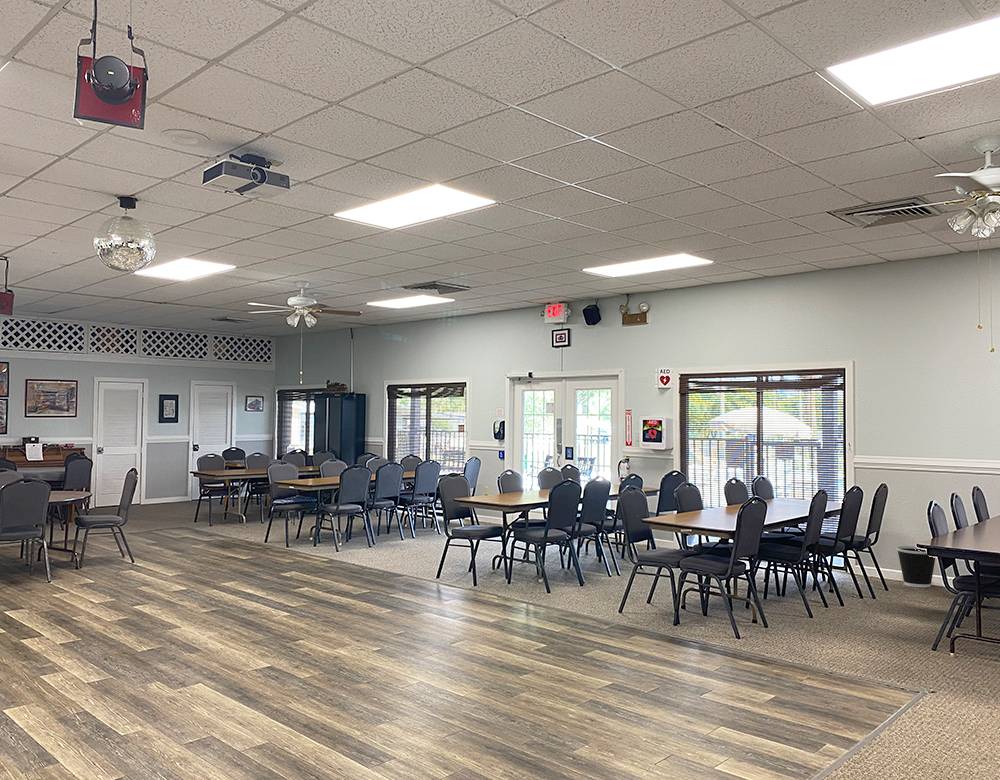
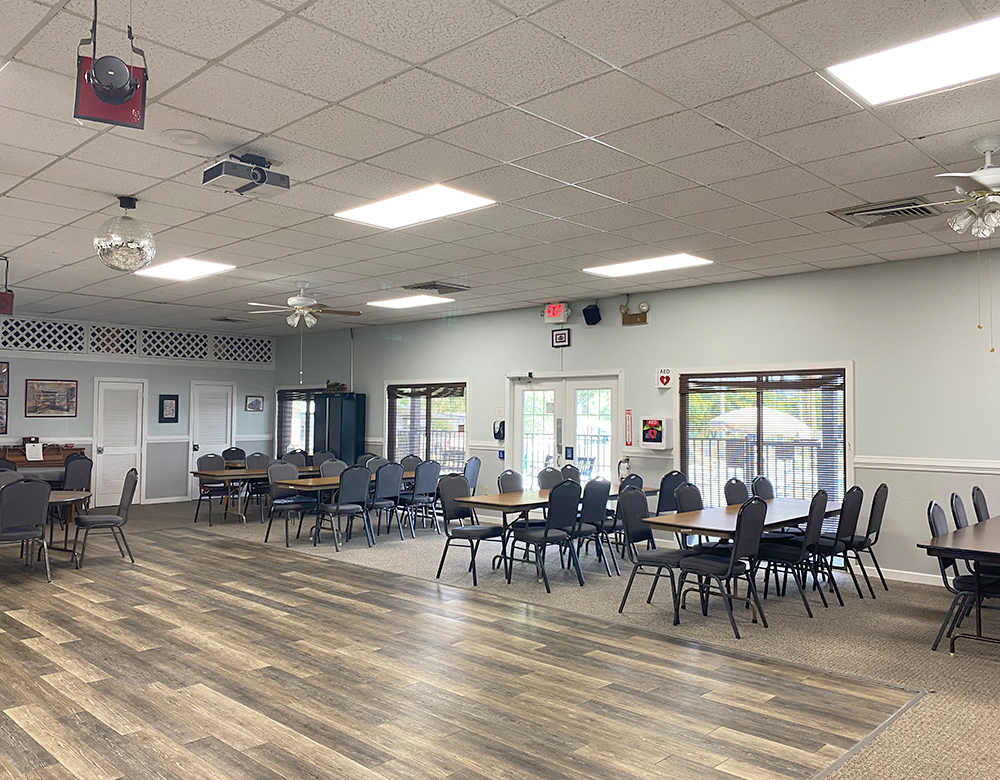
- wastebasket [896,545,936,588]
